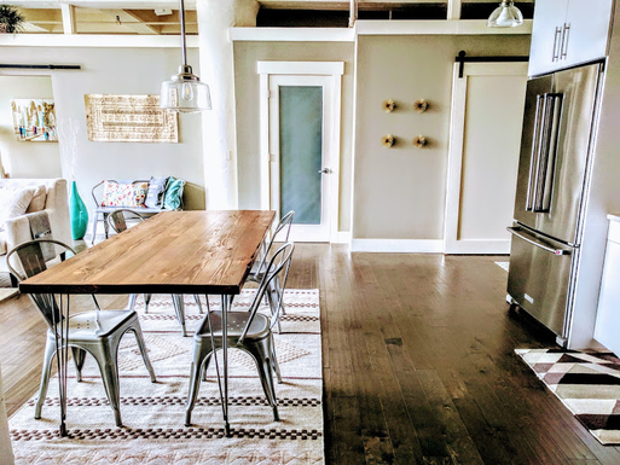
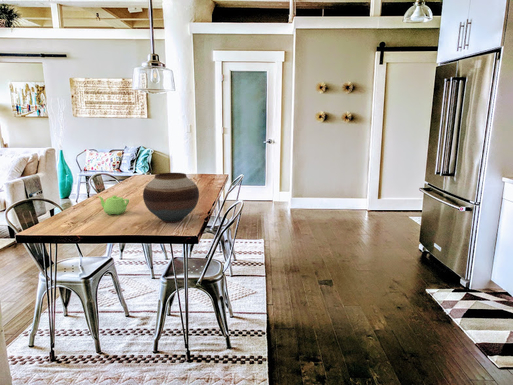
+ vase [142,172,200,224]
+ teapot [97,195,130,216]
